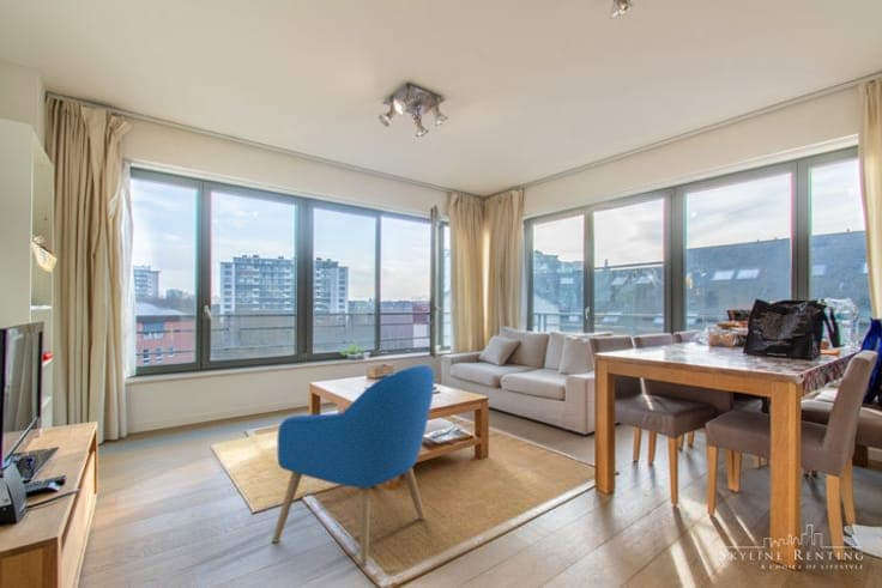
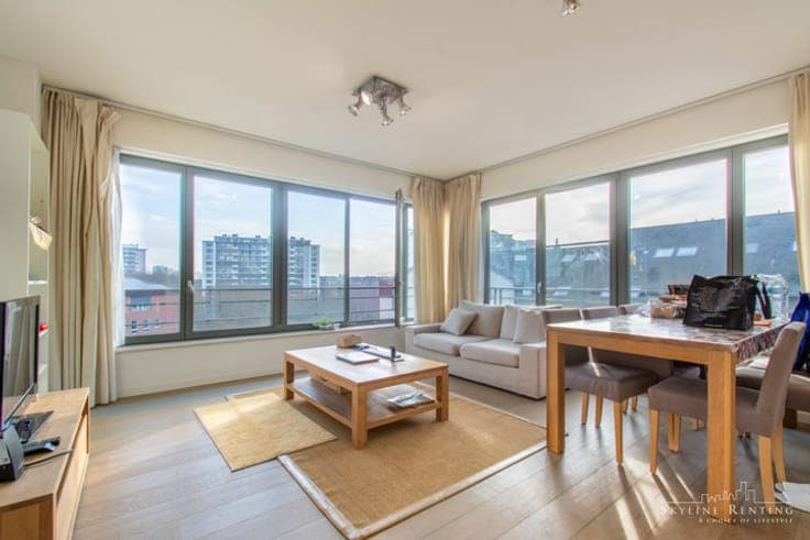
- armchair [271,364,436,568]
